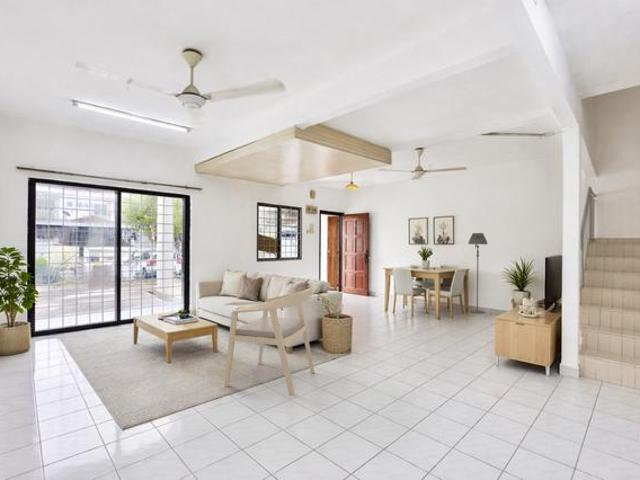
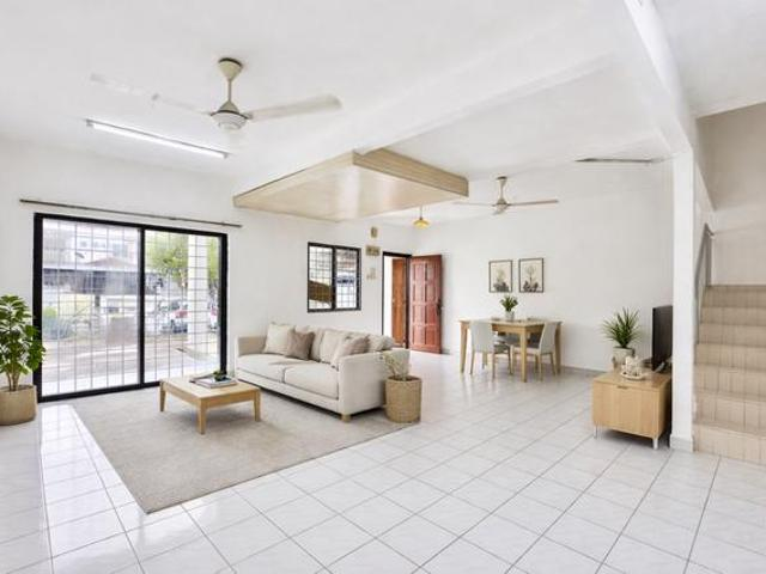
- armchair [223,288,316,396]
- floor lamp [467,232,488,314]
